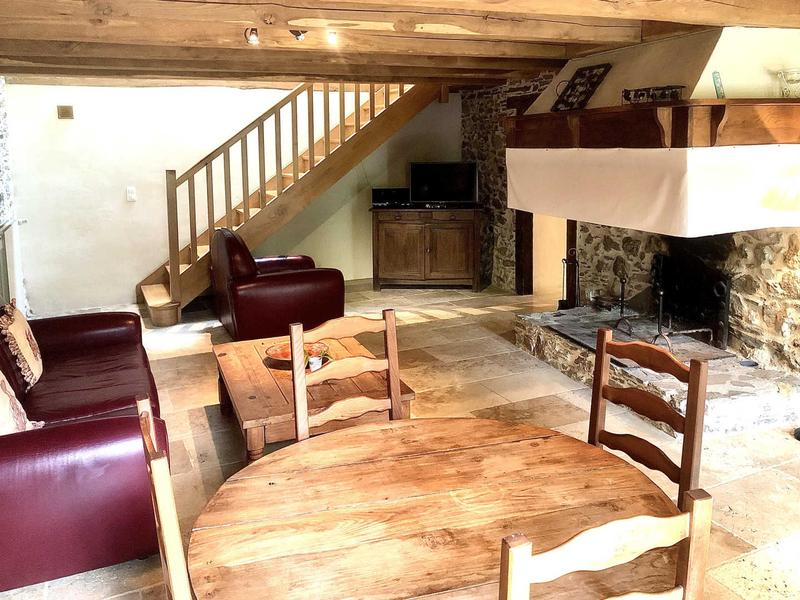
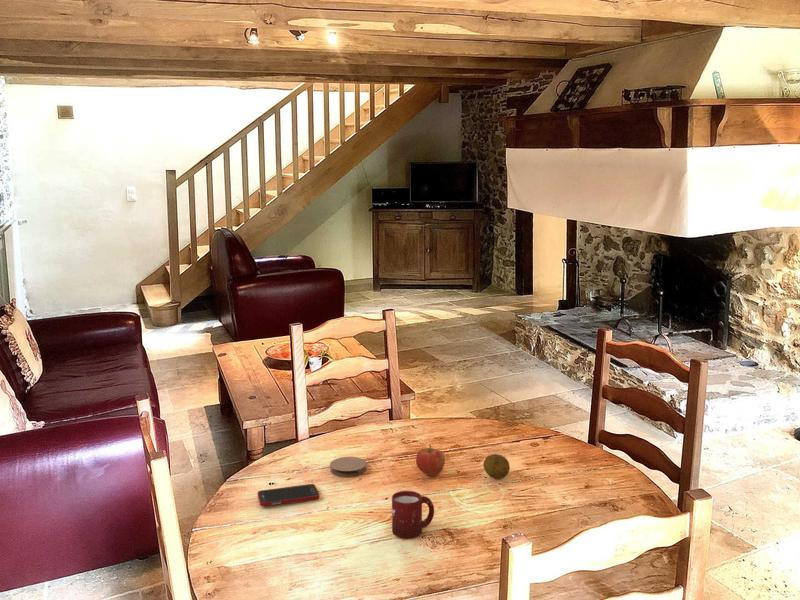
+ apple [415,443,446,477]
+ coaster [329,456,368,477]
+ cup [391,490,435,539]
+ fruit [482,453,511,480]
+ cell phone [257,483,320,507]
